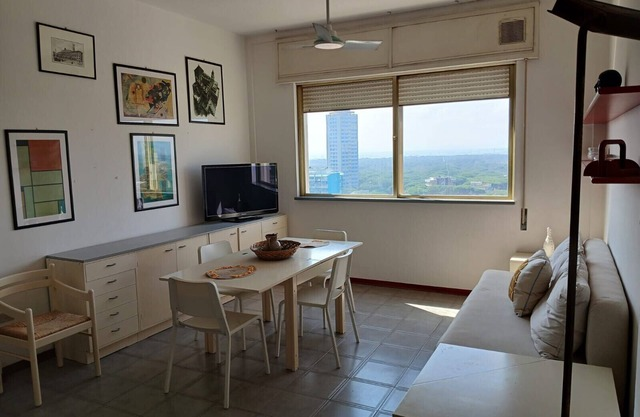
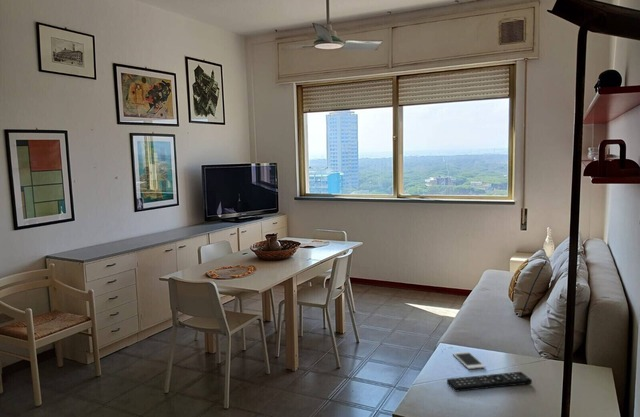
+ remote control [446,371,533,393]
+ cell phone [452,351,486,370]
